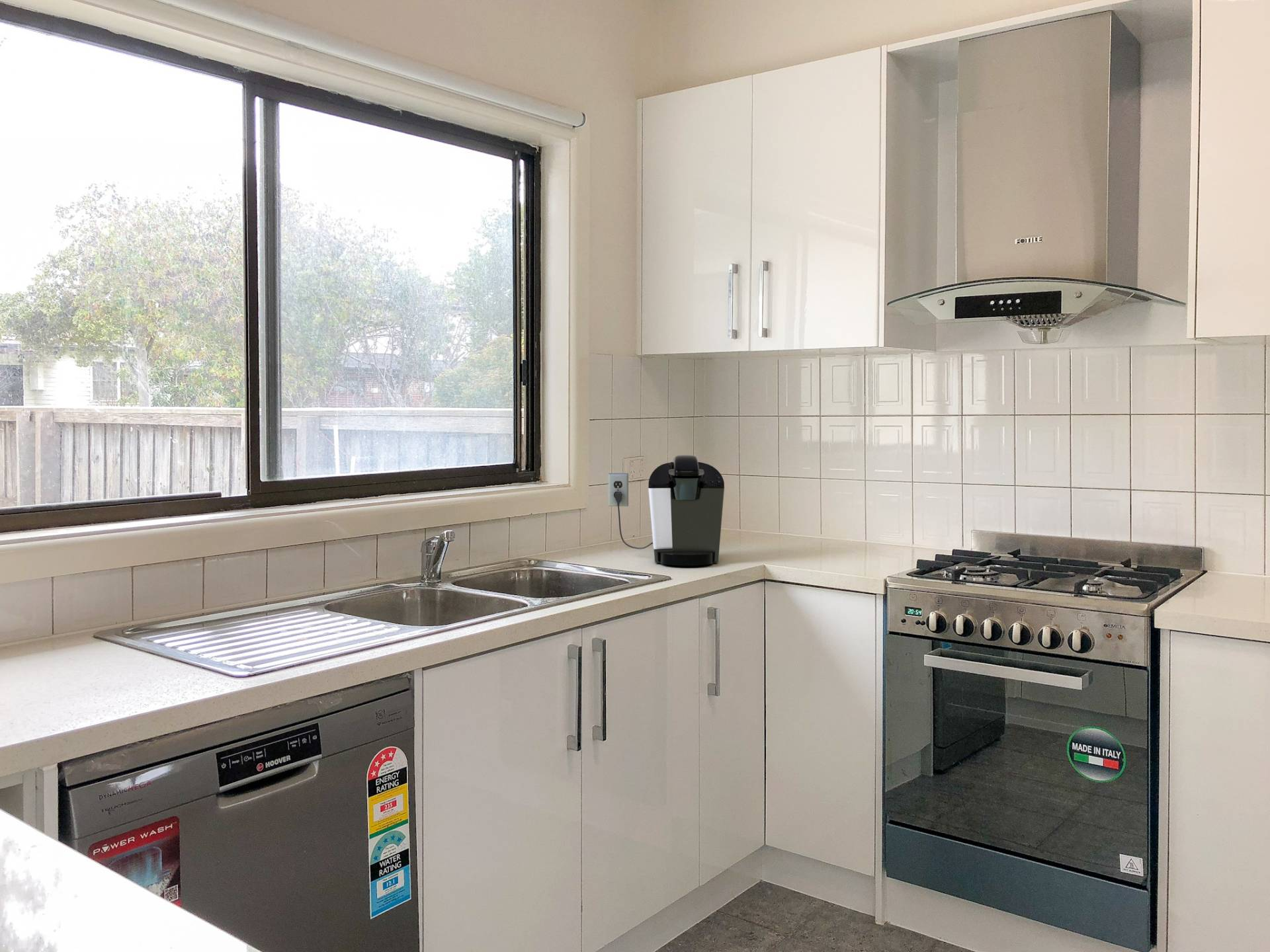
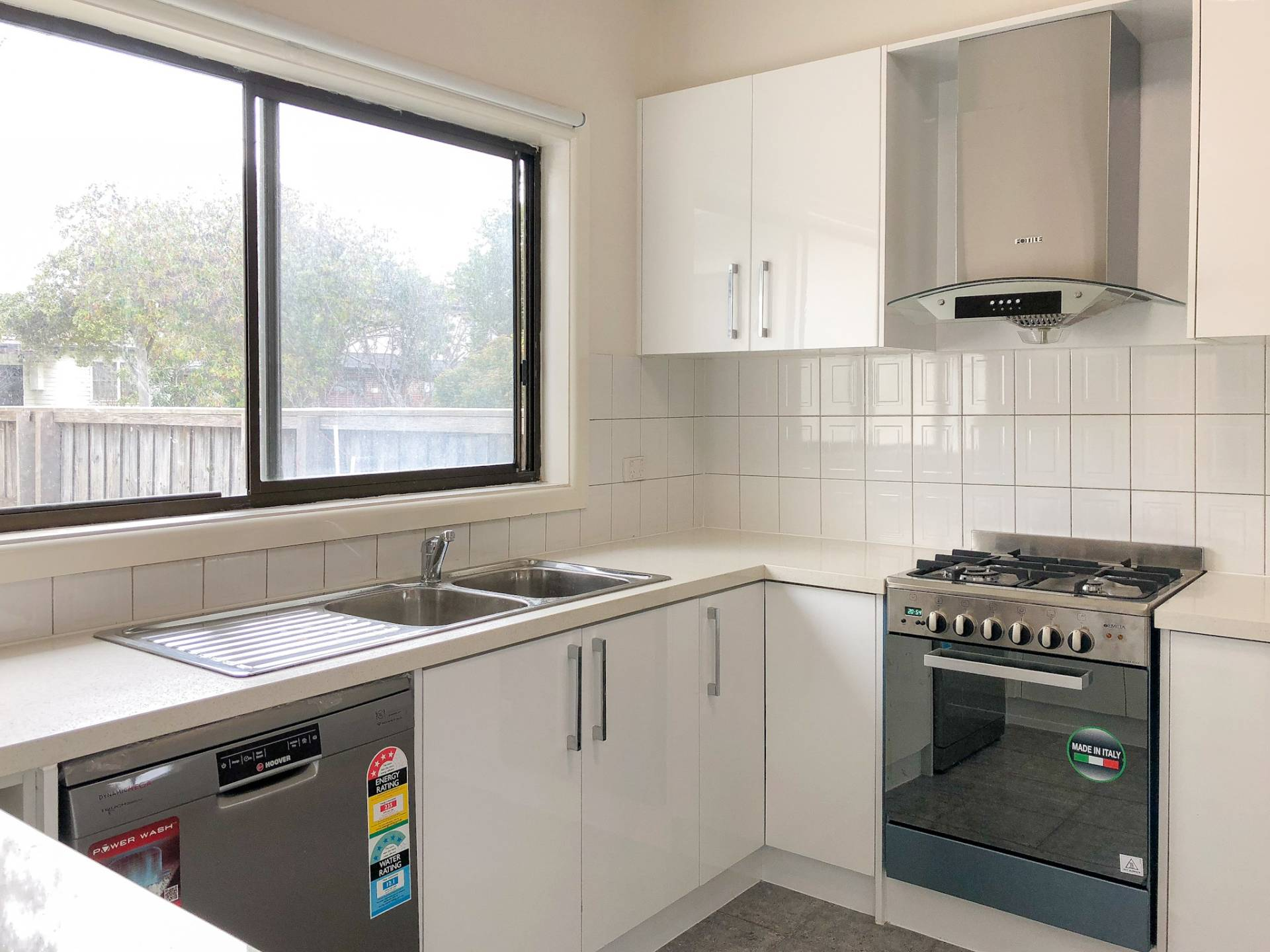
- coffee maker [608,454,725,567]
